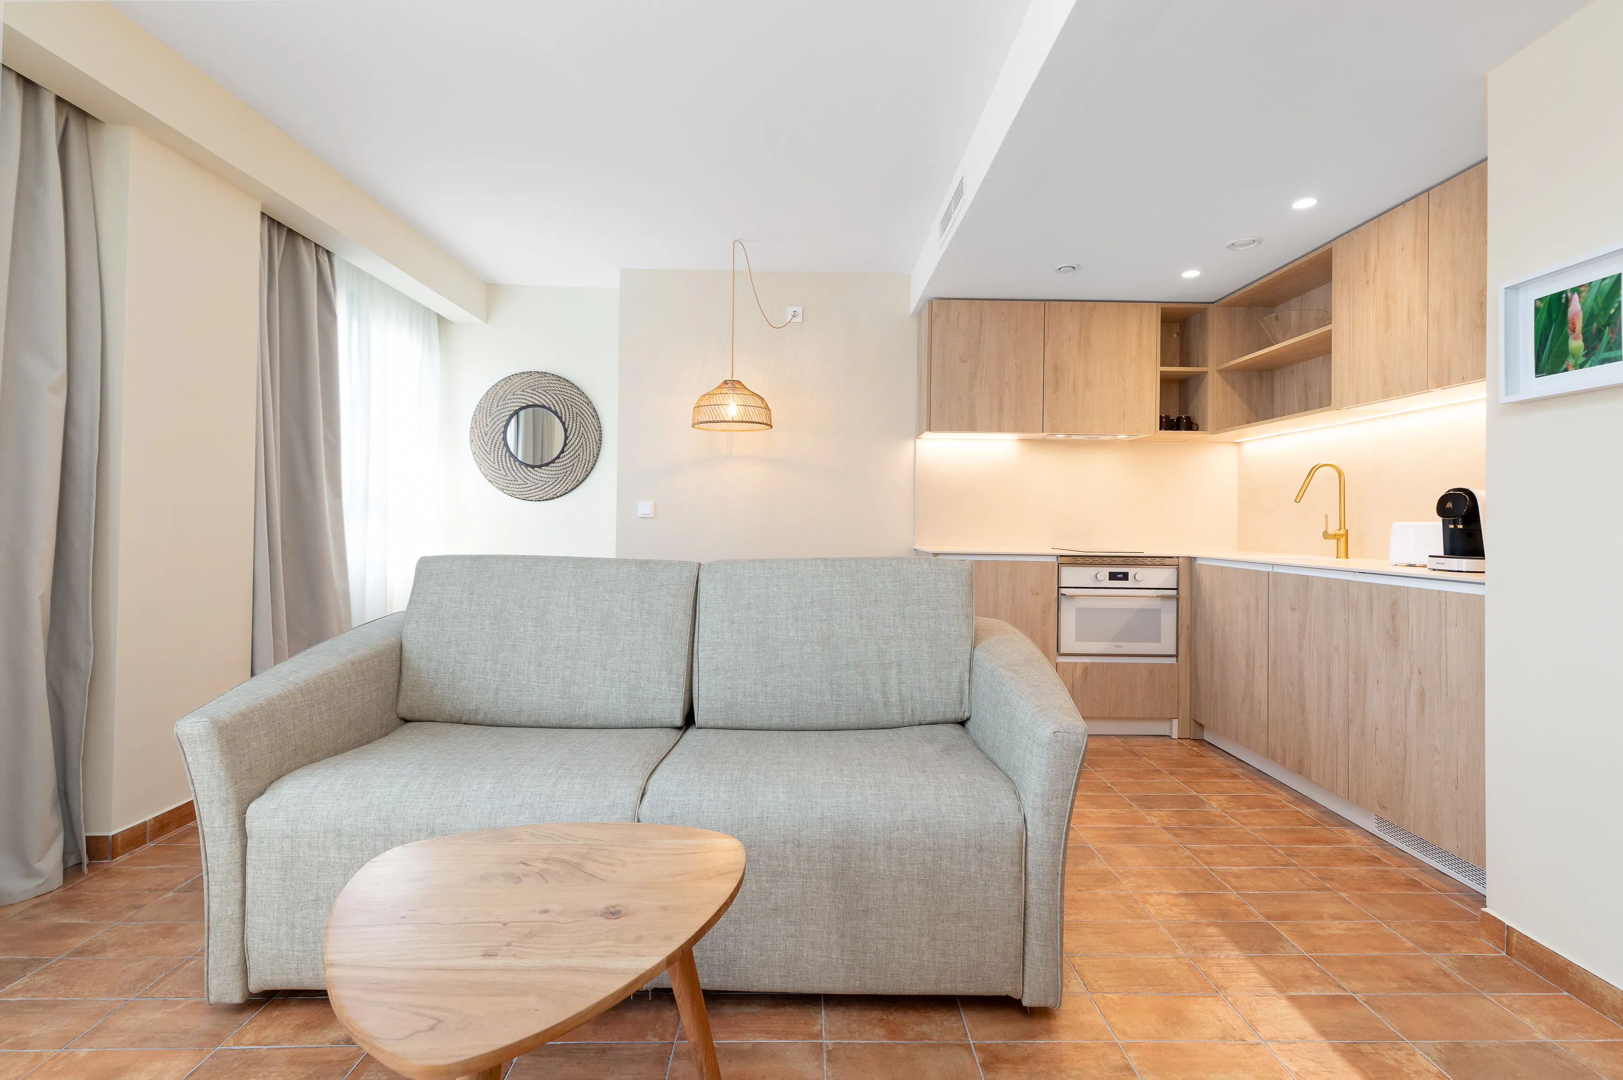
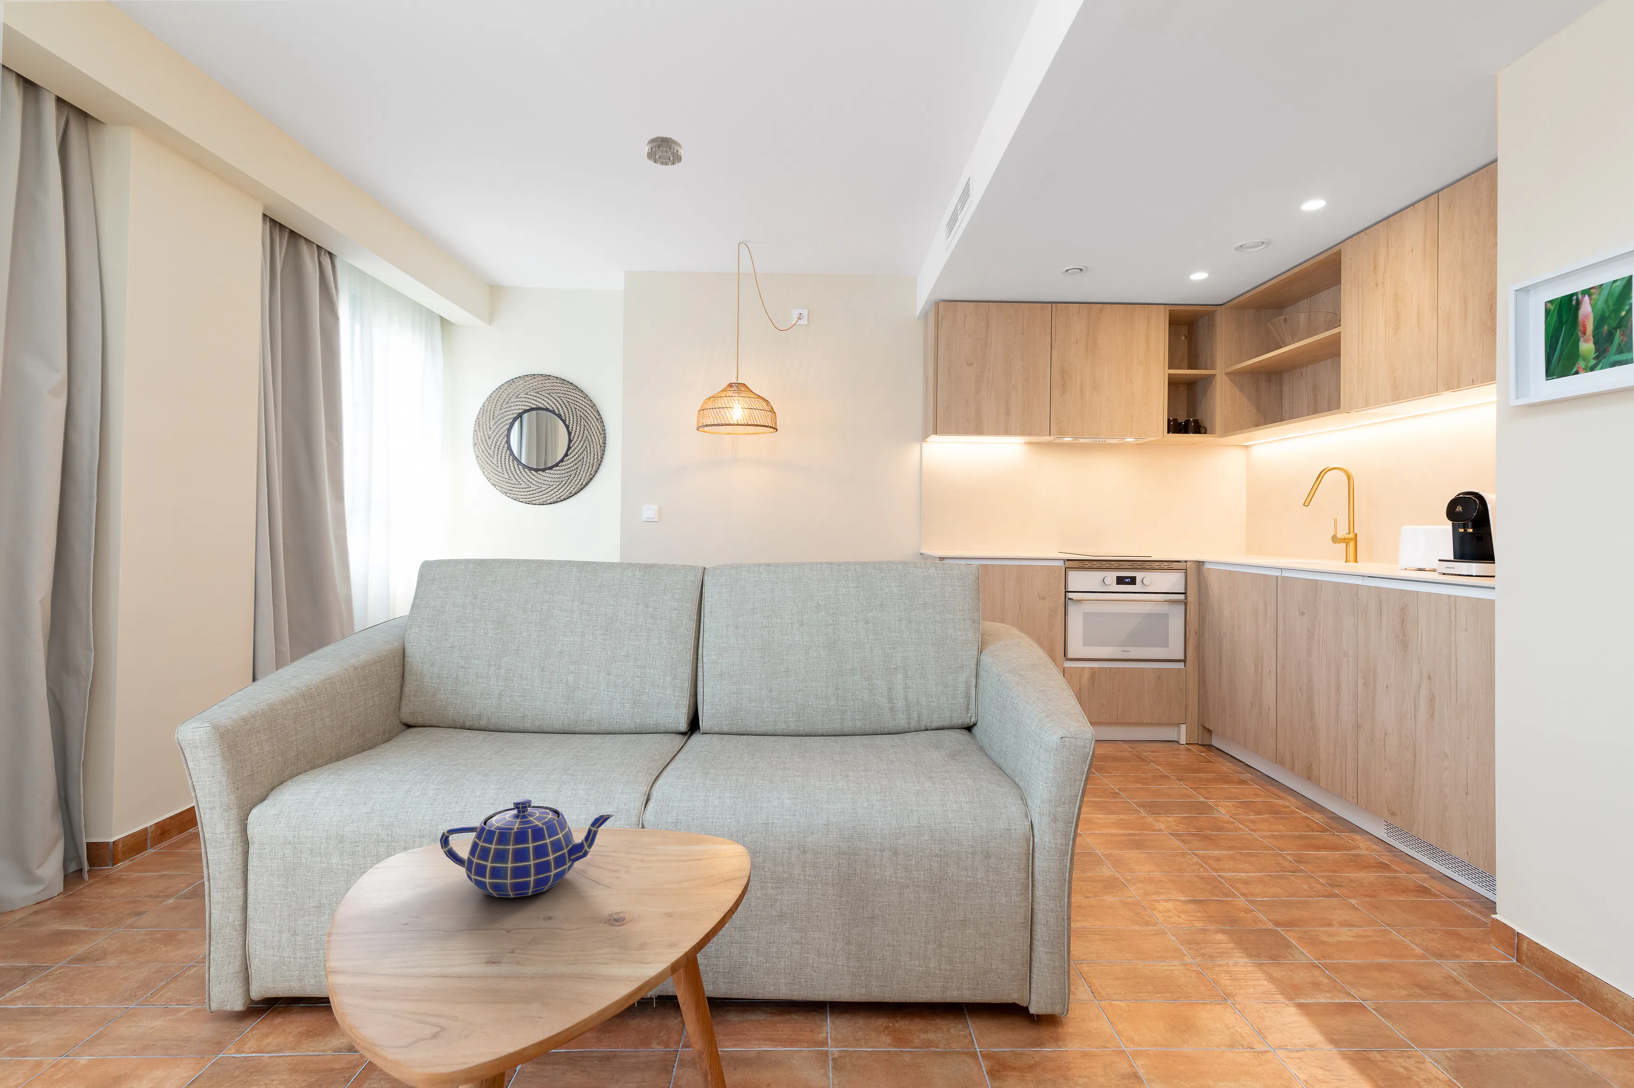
+ smoke detector [646,135,683,166]
+ teapot [439,799,614,899]
